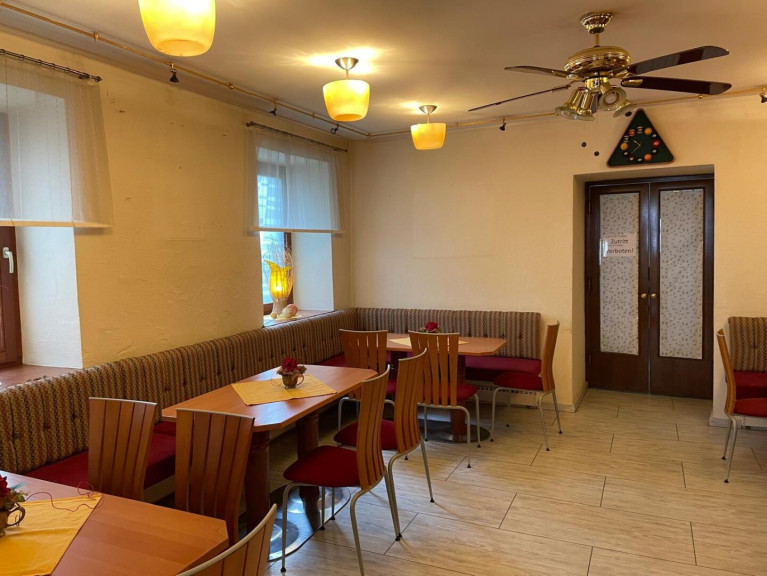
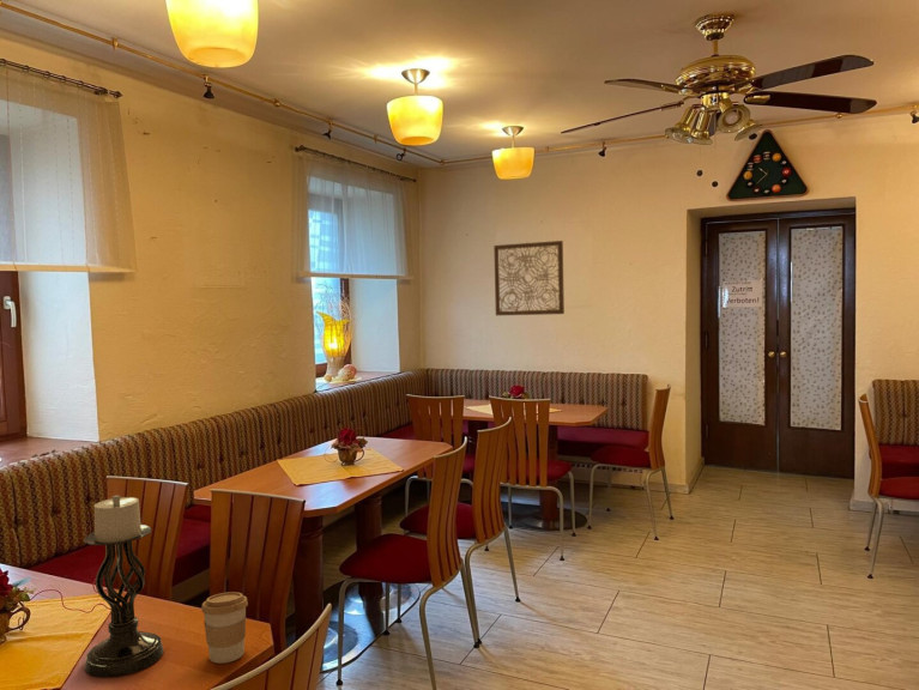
+ coffee cup [200,591,249,665]
+ candle holder [84,495,164,679]
+ wall art [492,240,566,316]
